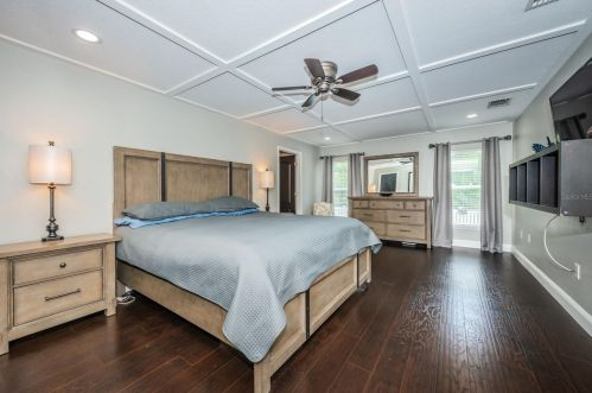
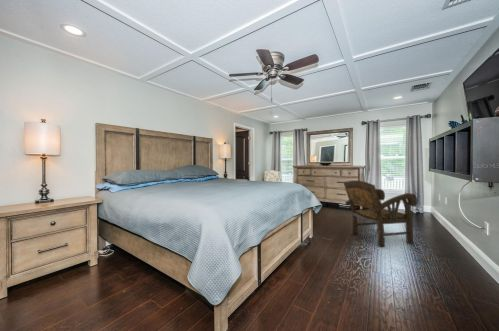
+ armchair [342,179,419,247]
